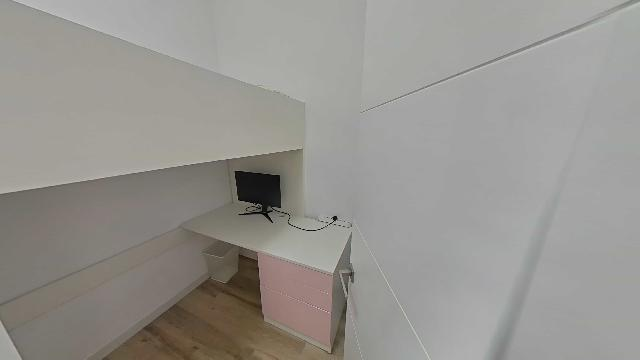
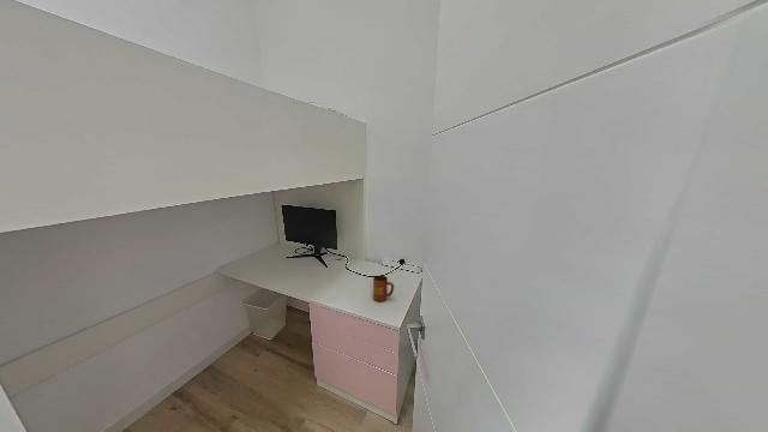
+ mug [372,275,395,302]
